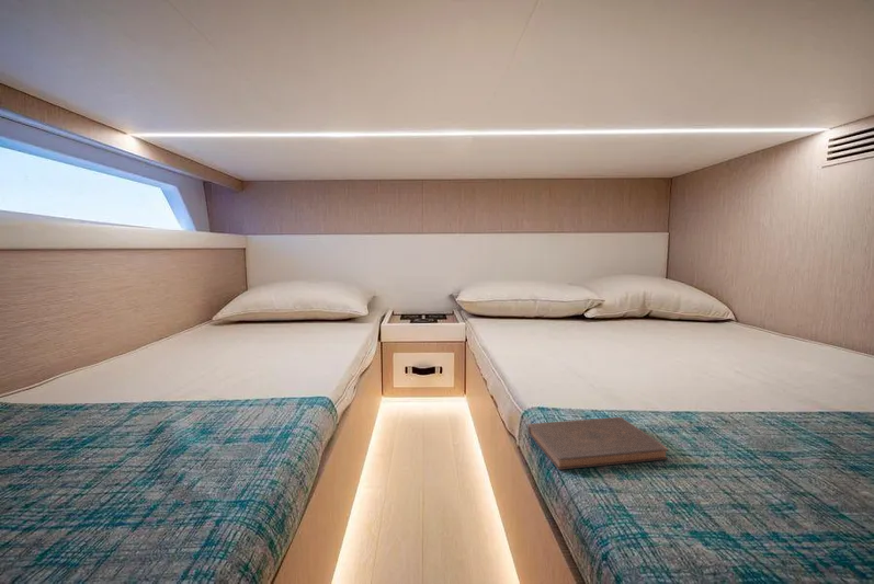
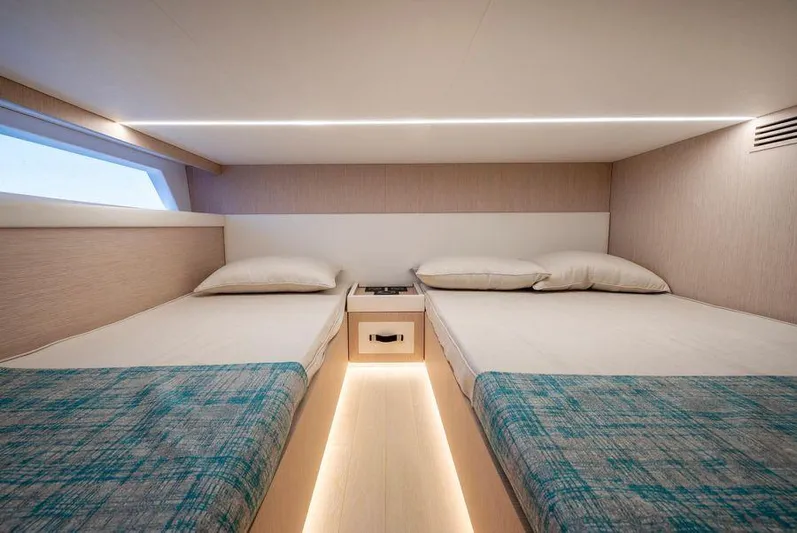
- book [526,416,669,471]
